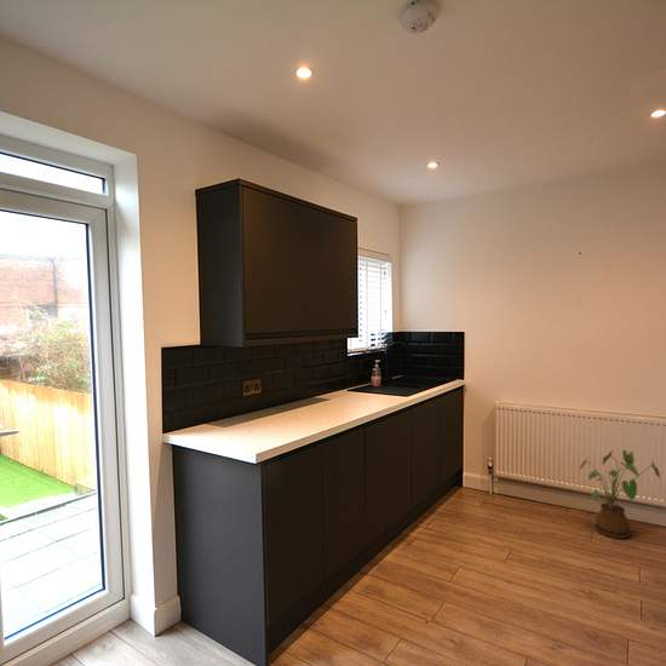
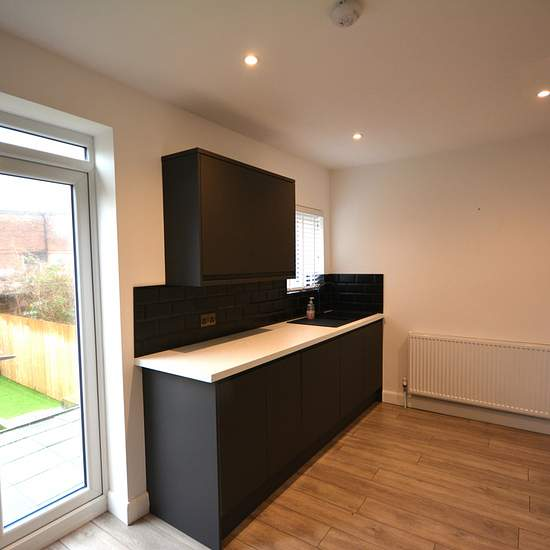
- house plant [579,449,661,540]
